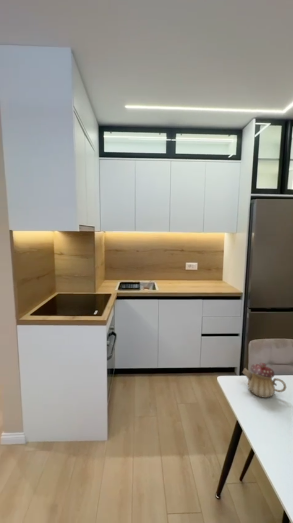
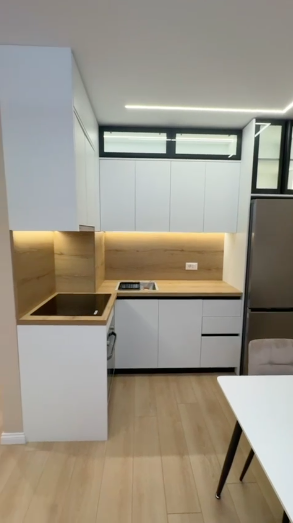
- teapot [241,362,287,399]
